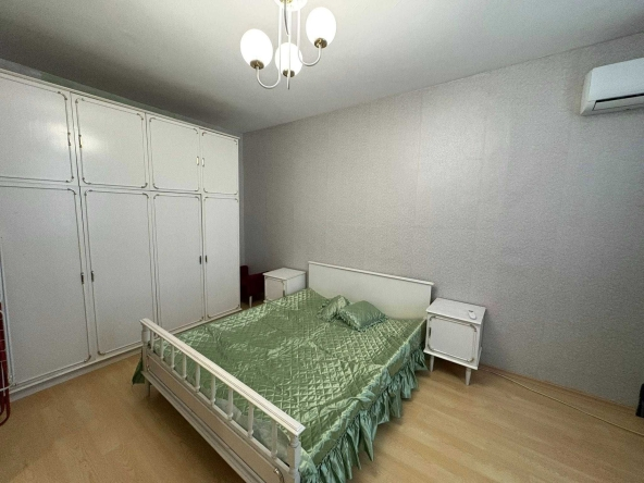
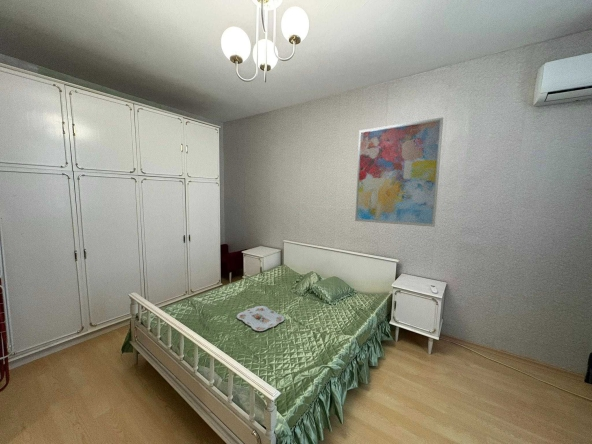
+ serving tray [236,305,286,332]
+ wall art [354,116,444,228]
